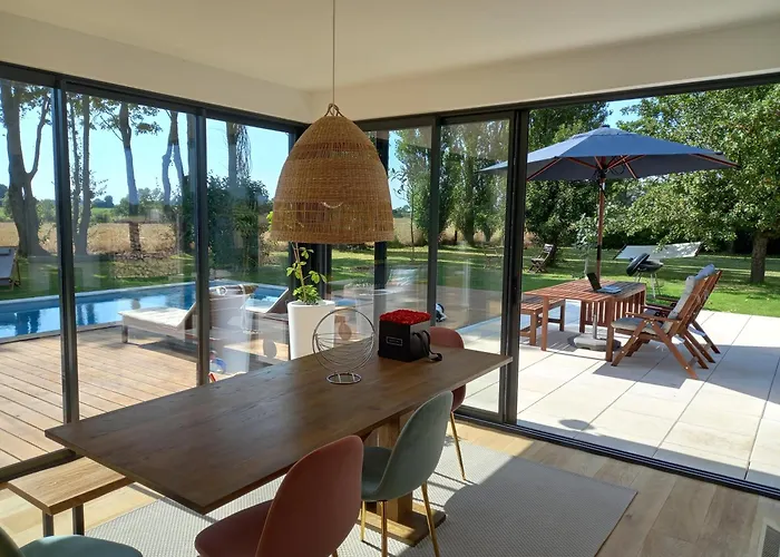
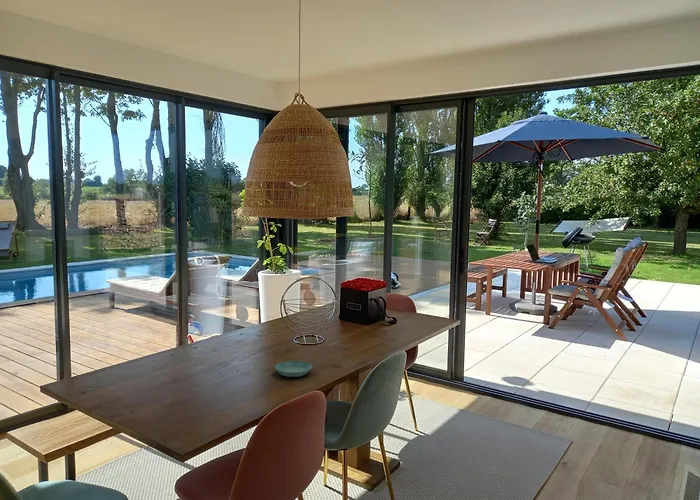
+ saucer [274,360,313,378]
